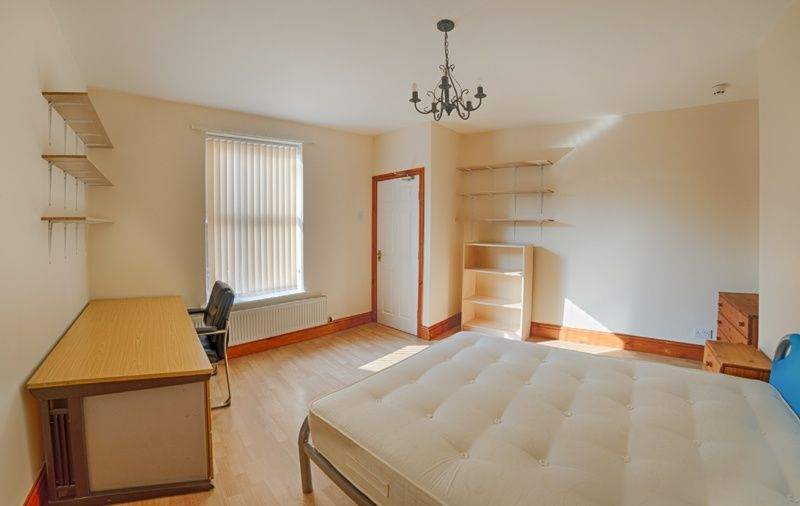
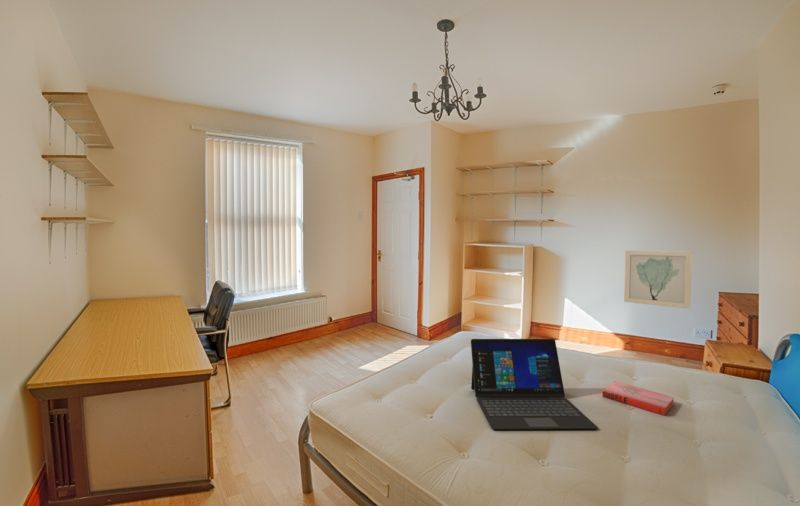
+ wall art [623,250,693,310]
+ laptop [470,338,599,430]
+ hardback book [601,380,675,417]
